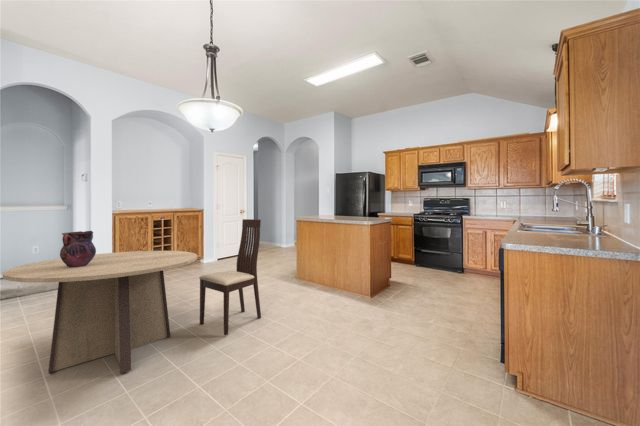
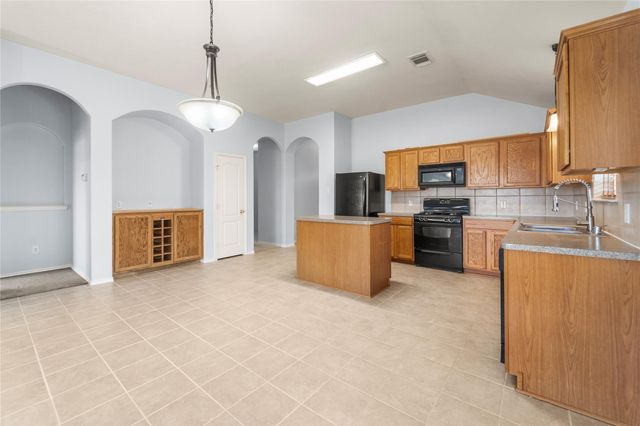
- chair [198,218,262,336]
- vase [59,230,97,267]
- dining table [2,250,198,374]
